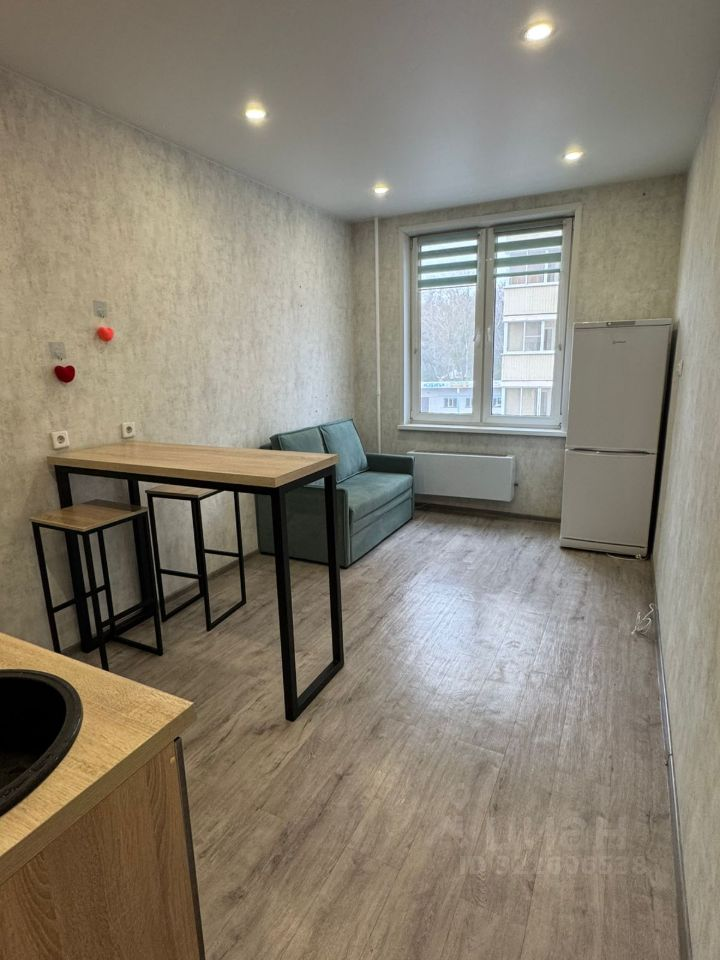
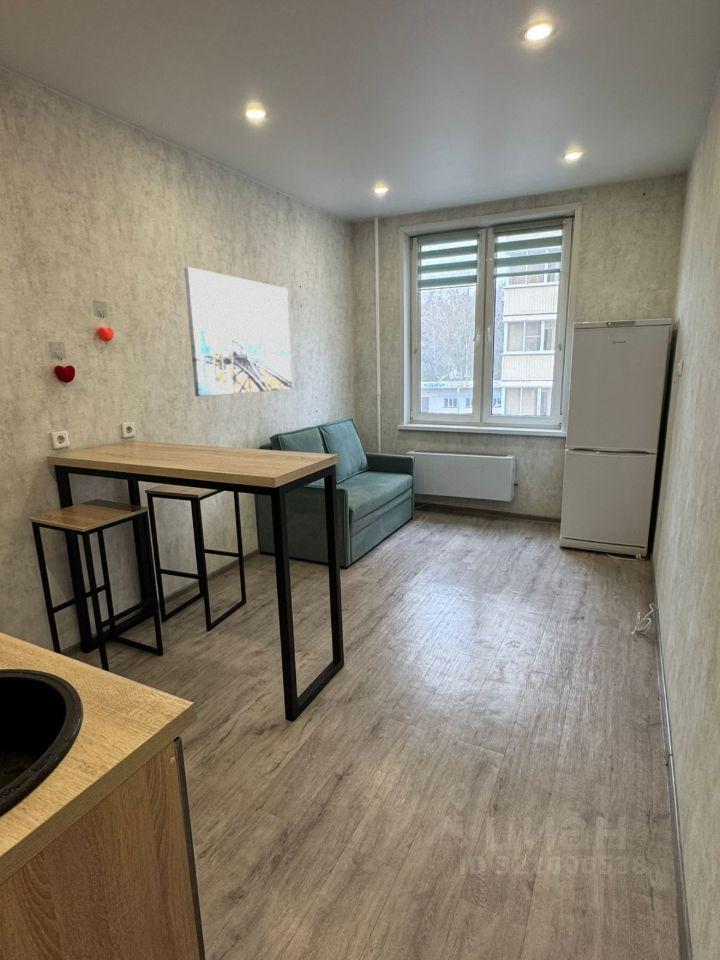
+ wall art [183,266,293,397]
